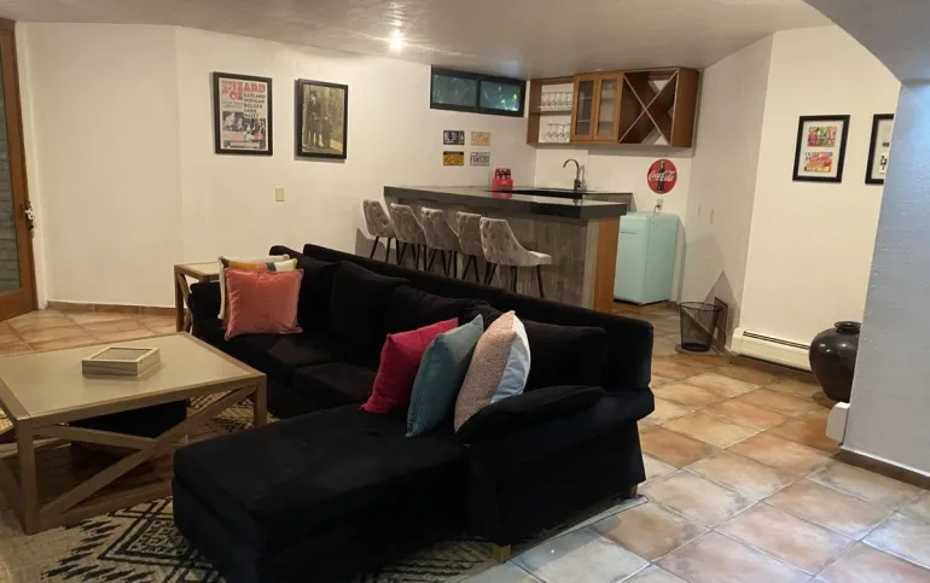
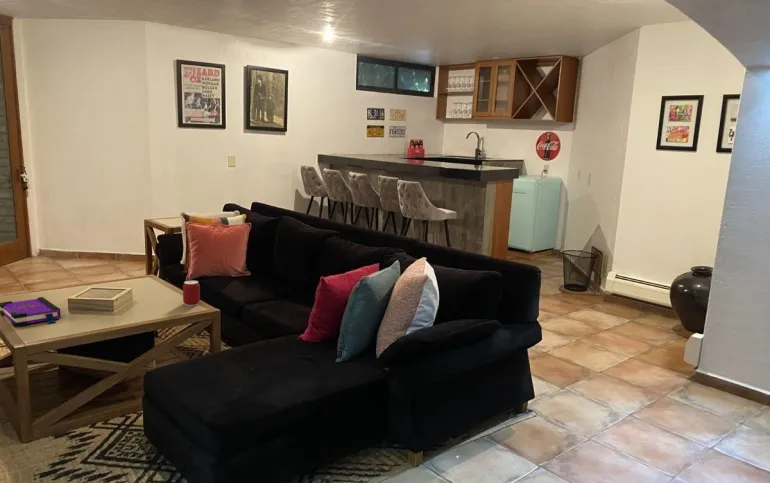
+ board game [0,296,62,328]
+ can [182,280,201,307]
